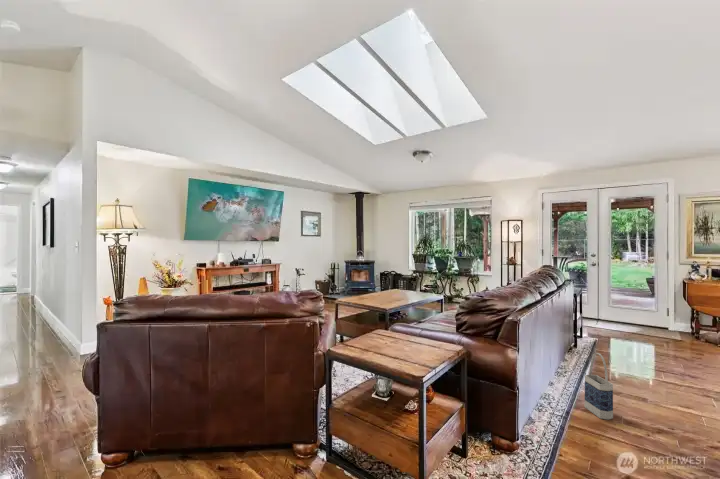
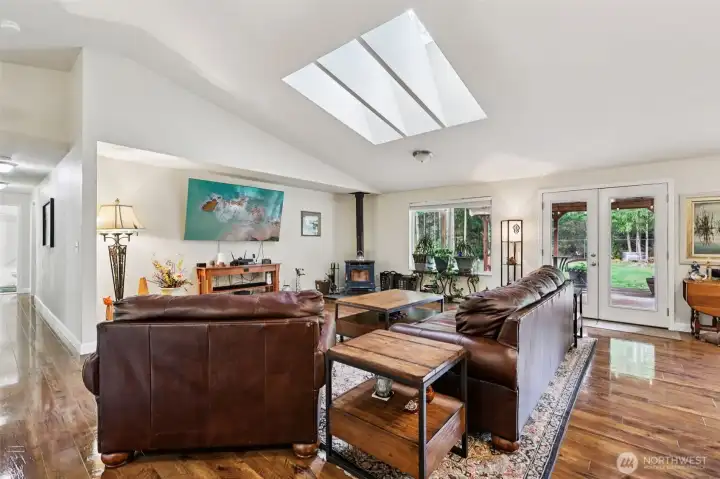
- bag [584,352,614,420]
